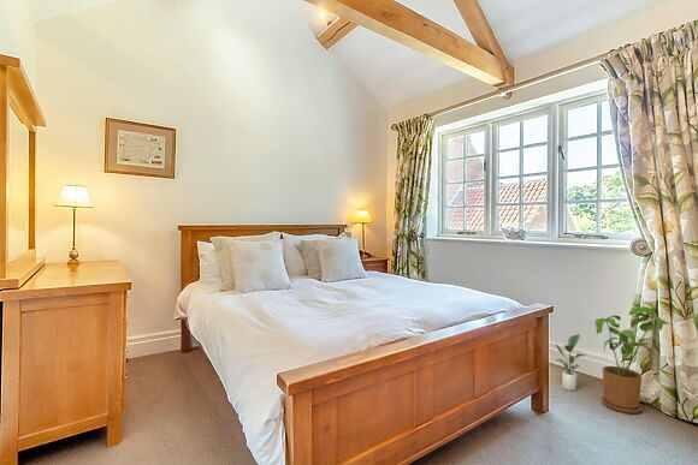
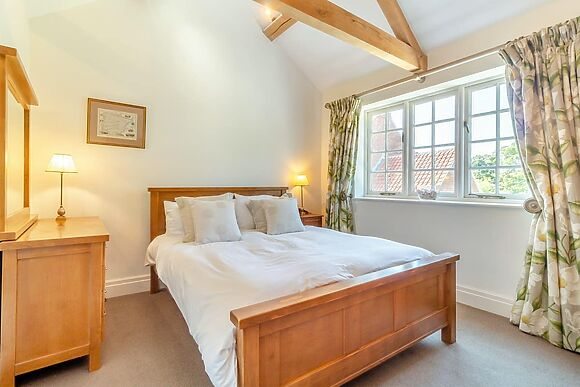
- house plant [593,305,670,415]
- potted plant [554,333,586,392]
